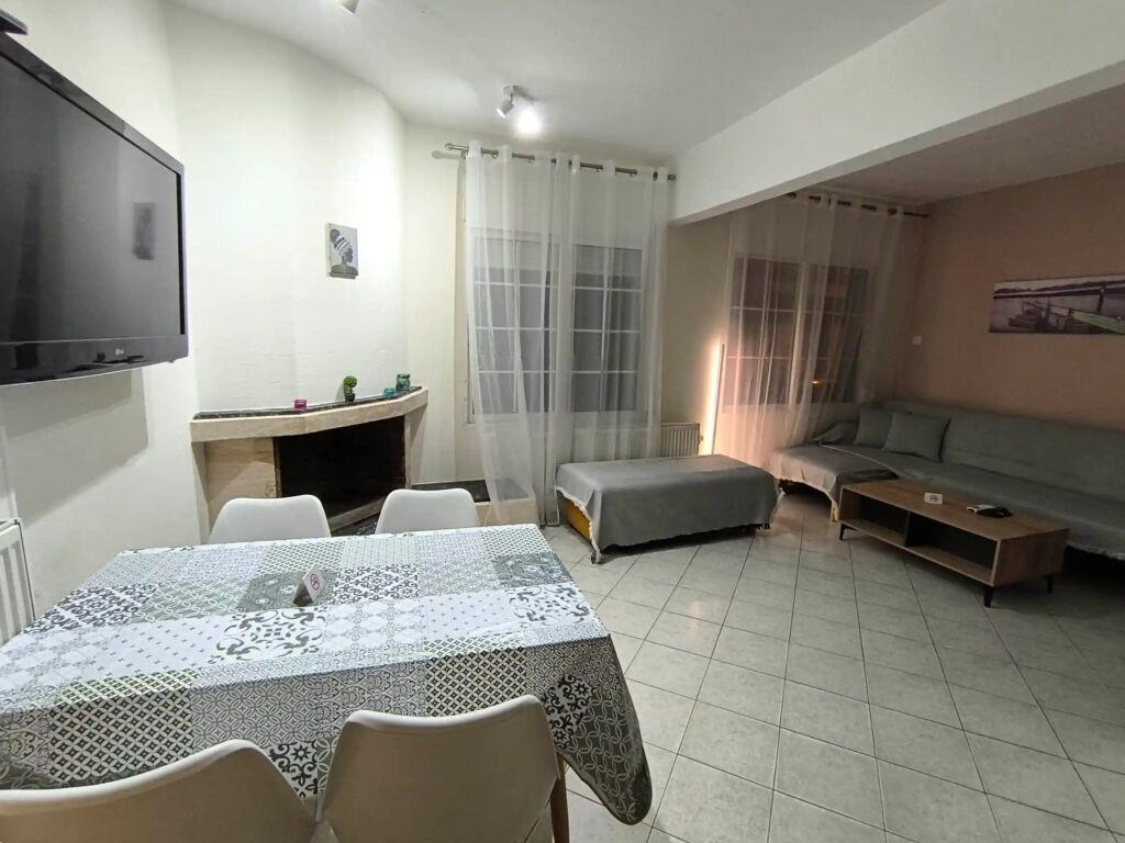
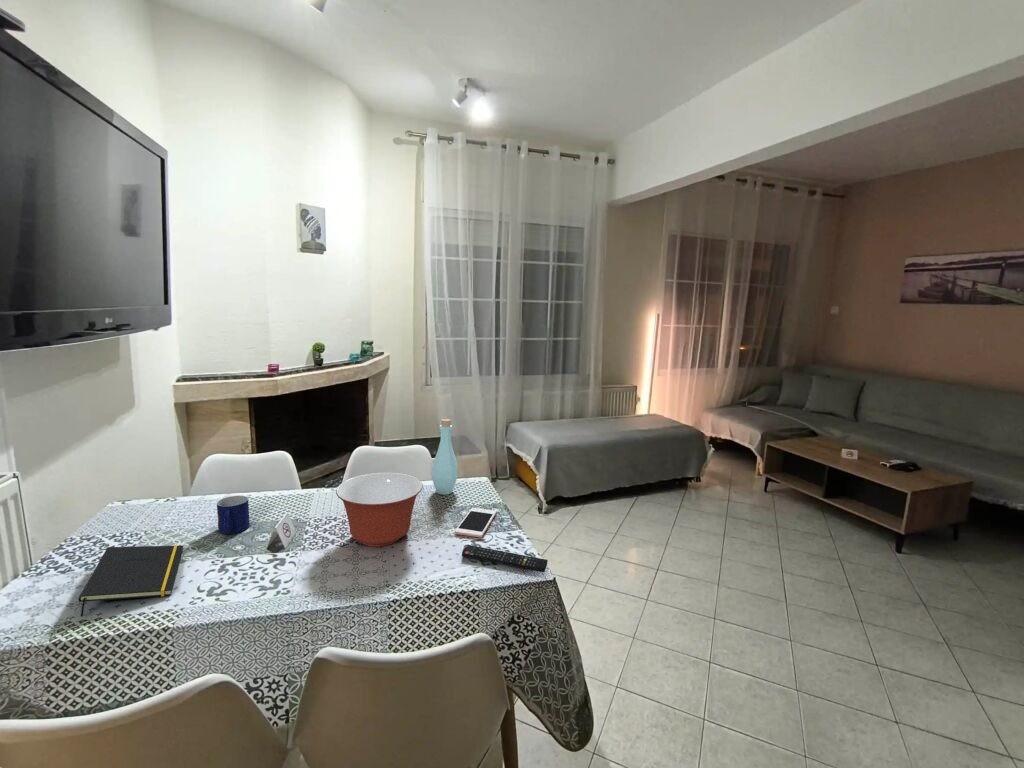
+ bottle [430,418,459,496]
+ cell phone [454,507,497,538]
+ remote control [461,544,549,573]
+ notepad [78,544,185,618]
+ mixing bowl [335,471,424,548]
+ mug [216,494,251,535]
